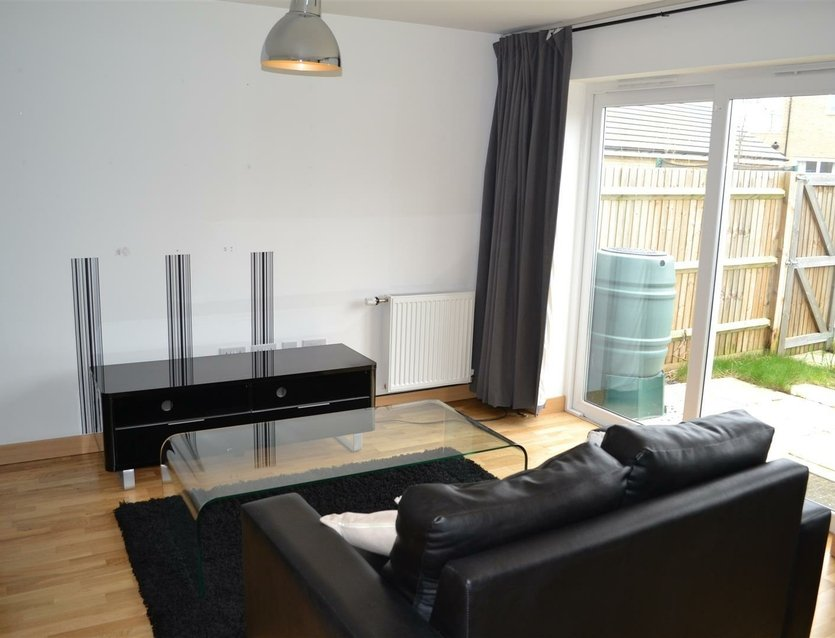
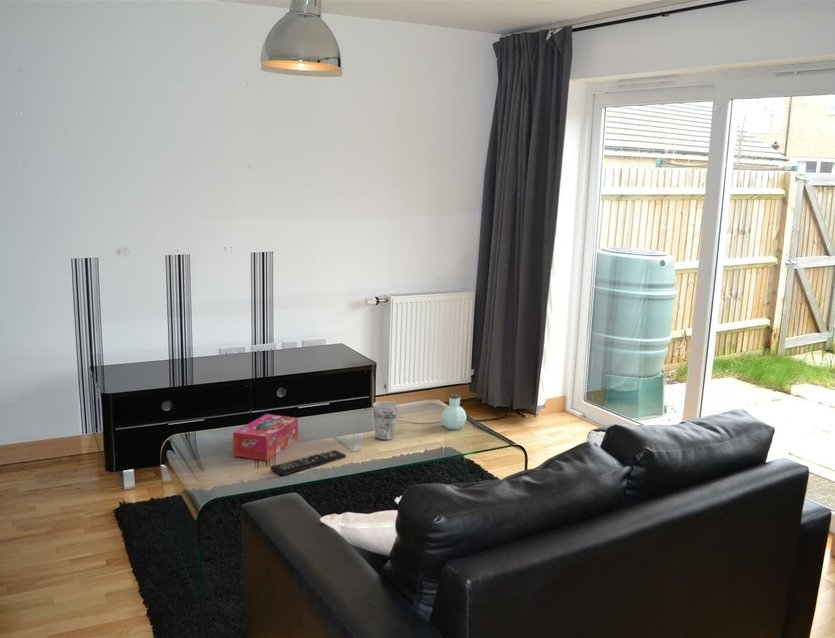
+ jar [440,393,467,430]
+ cup [372,400,399,441]
+ remote control [269,449,347,476]
+ tissue box [232,413,299,462]
